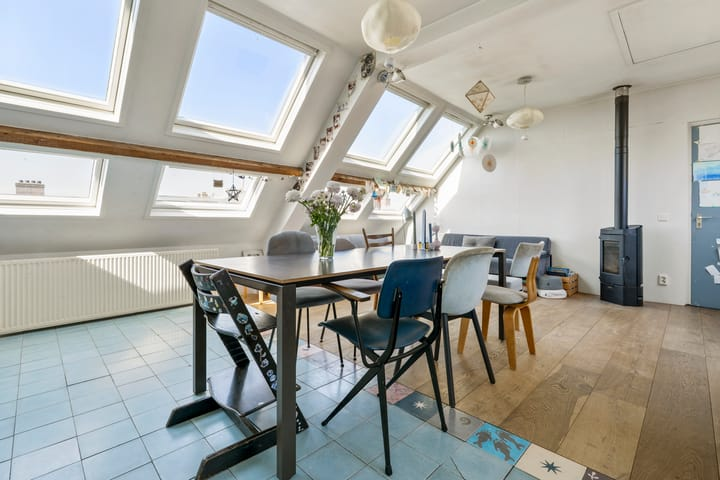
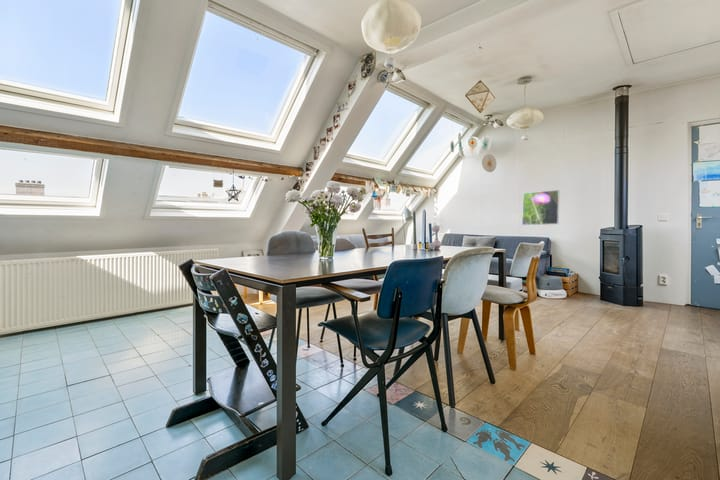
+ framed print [521,189,561,226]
